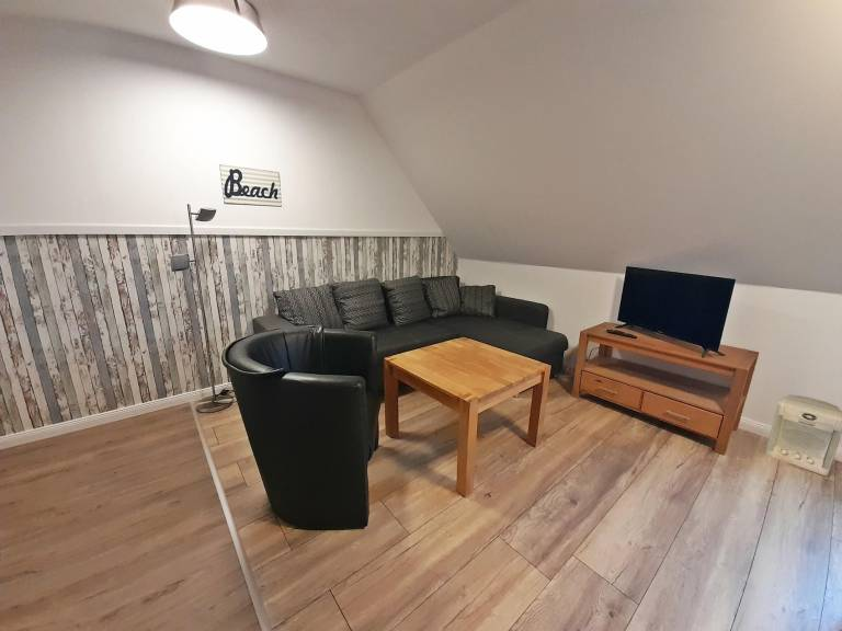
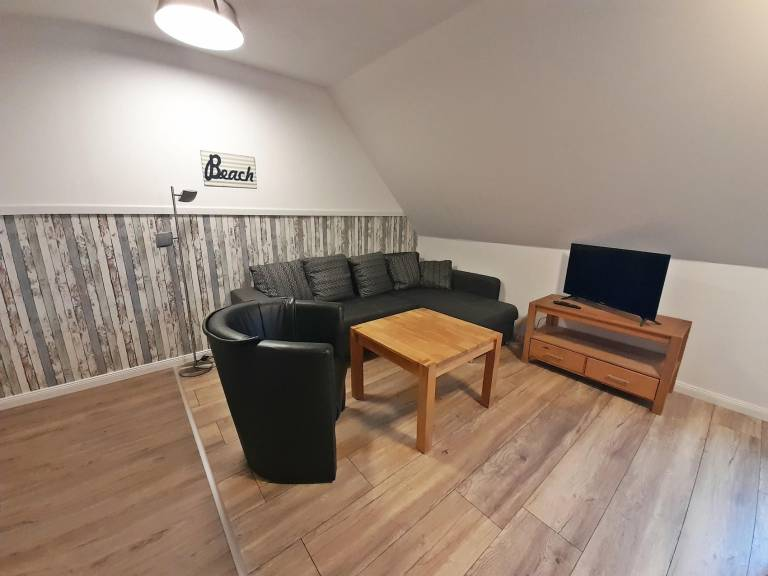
- speaker [764,394,842,478]
